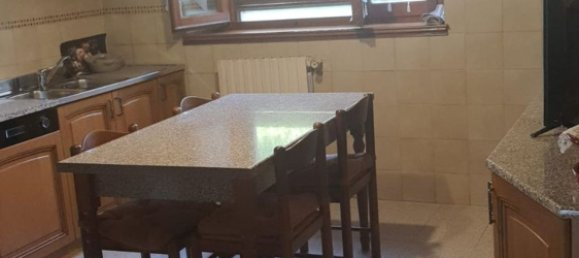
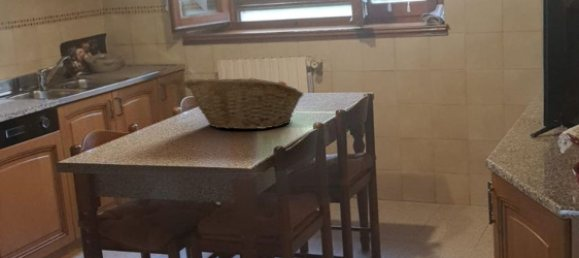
+ fruit basket [183,76,305,131]
